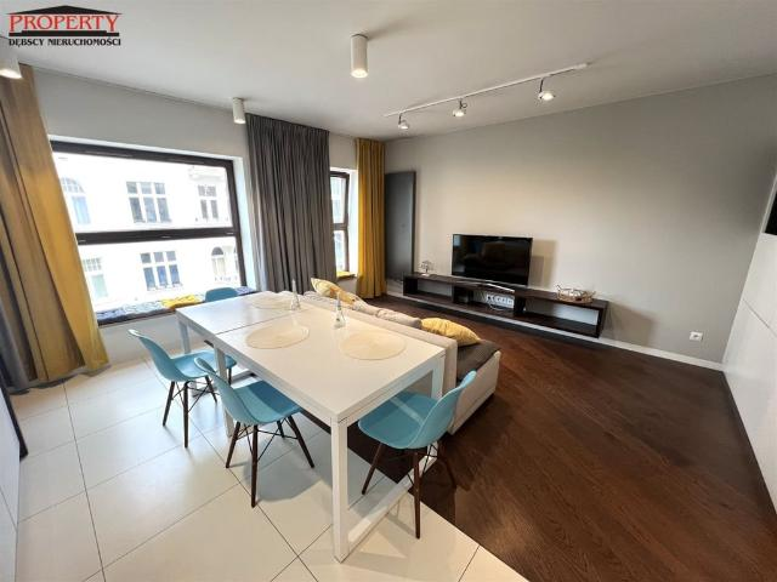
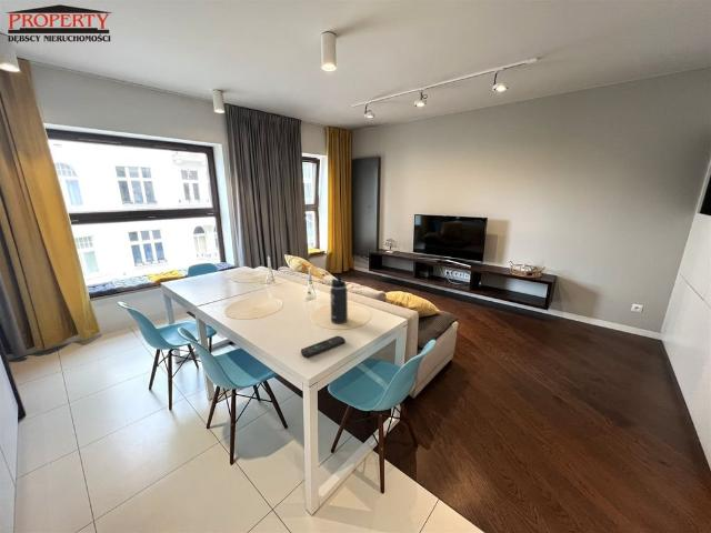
+ remote control [300,335,346,359]
+ thermos bottle [329,273,349,324]
